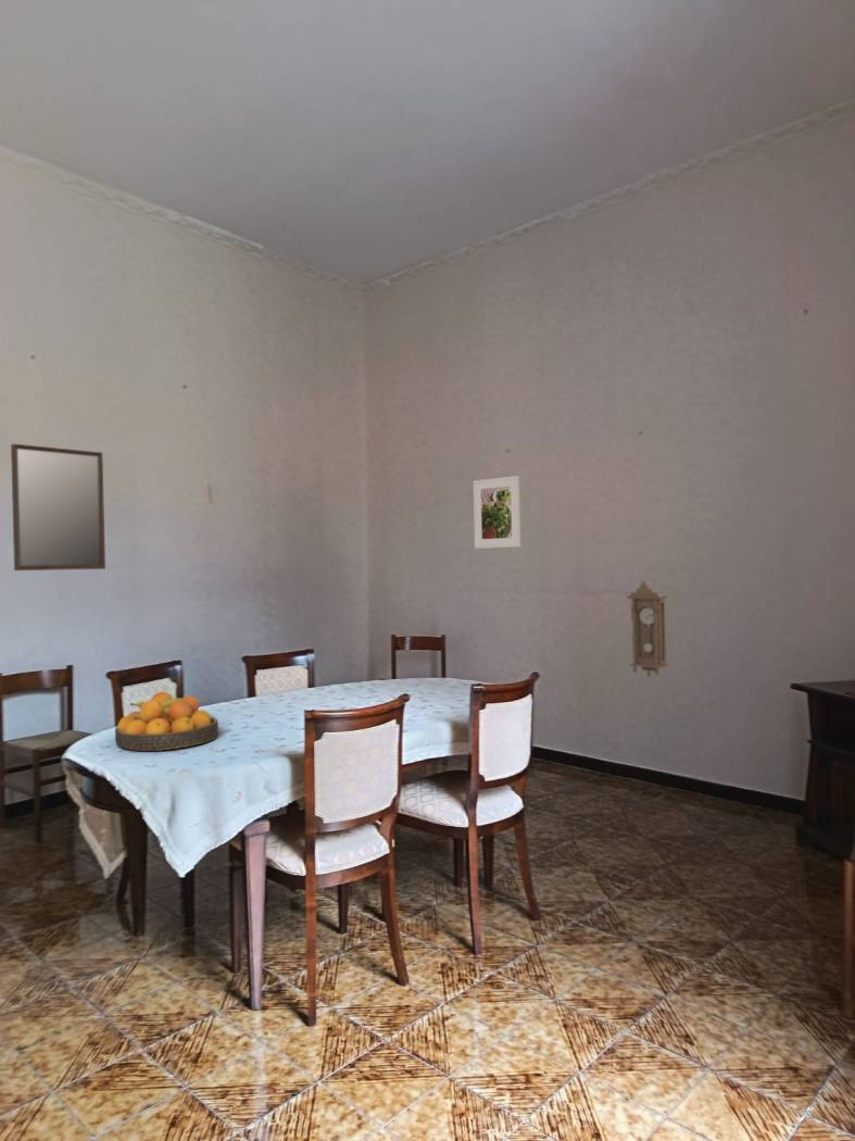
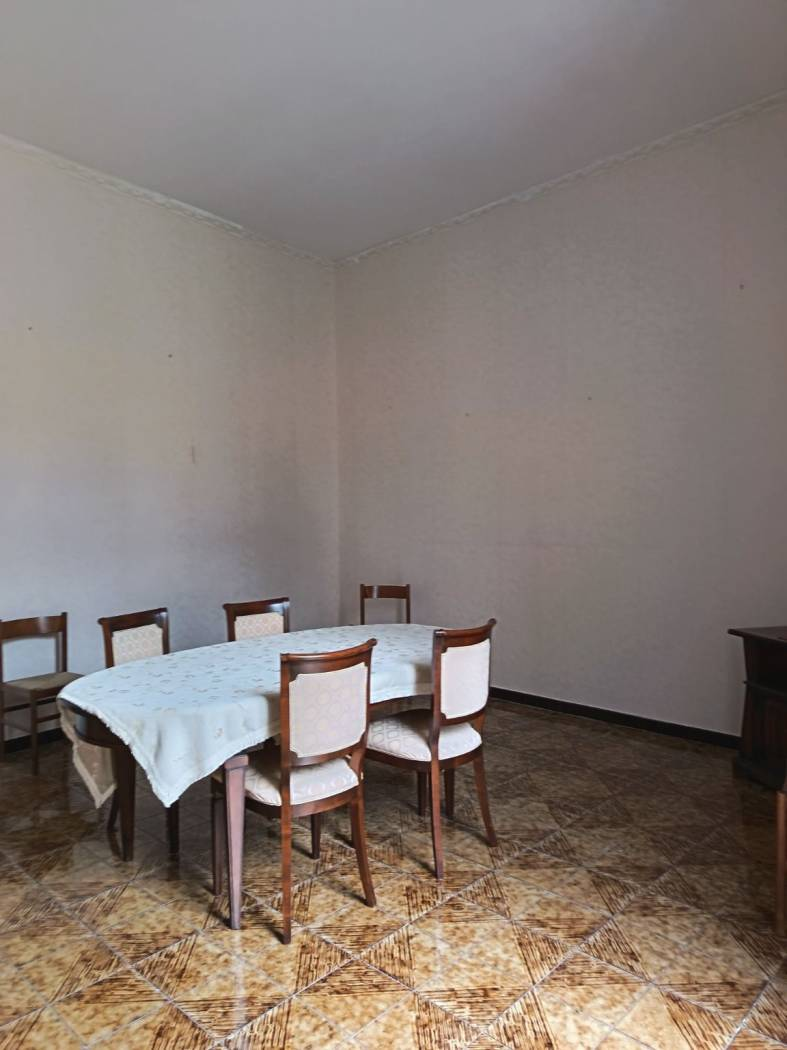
- fruit bowl [114,691,219,752]
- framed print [473,475,523,550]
- pendulum clock [626,580,670,678]
- home mirror [10,443,106,572]
